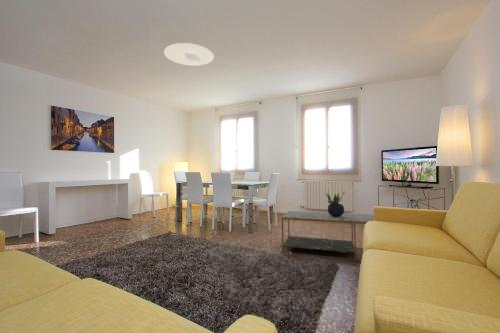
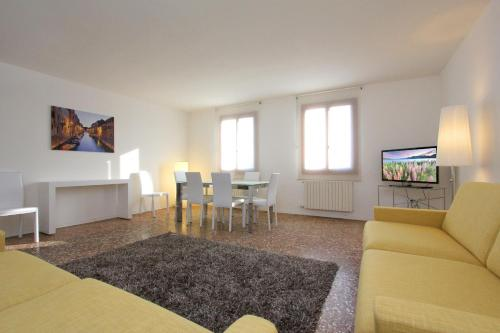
- potted plant [325,190,346,217]
- ceiling light [163,42,215,67]
- coffee table [281,210,375,262]
